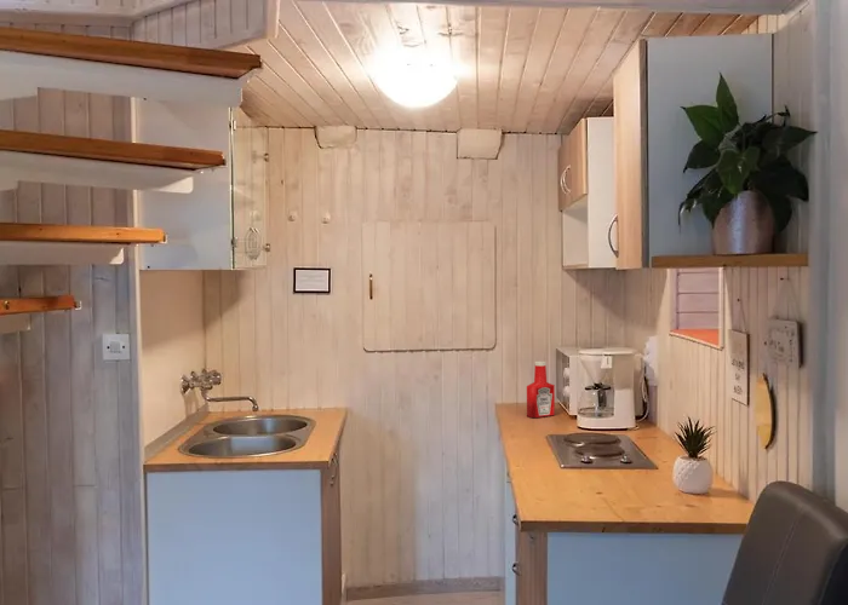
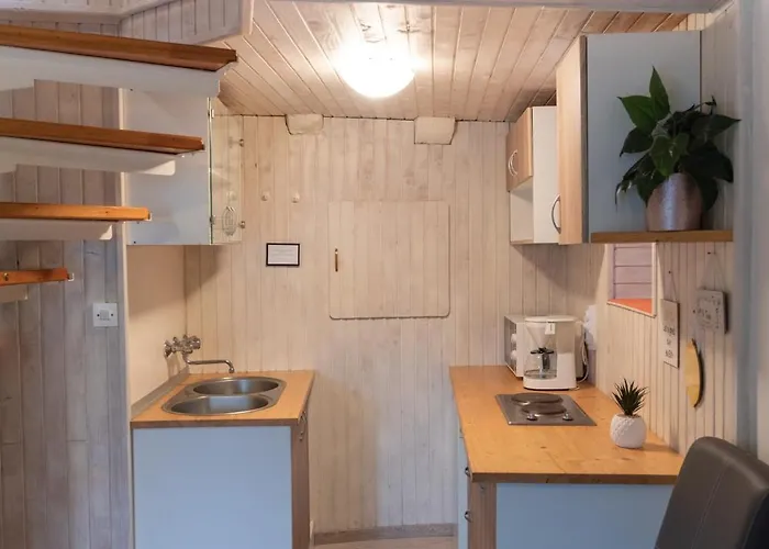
- soap bottle [526,361,556,419]
